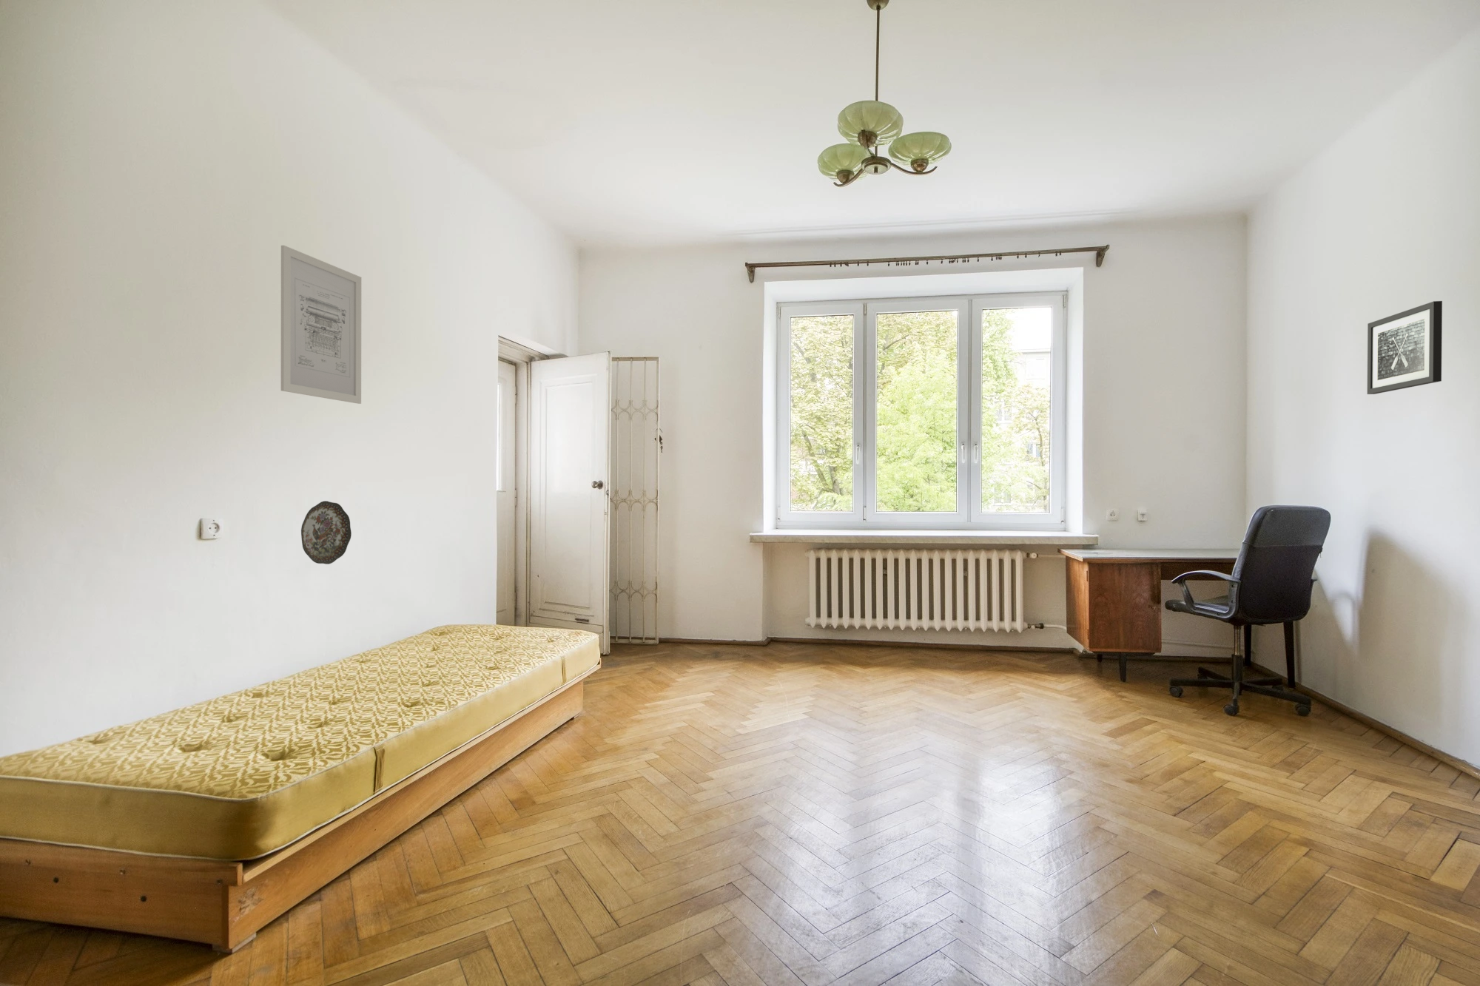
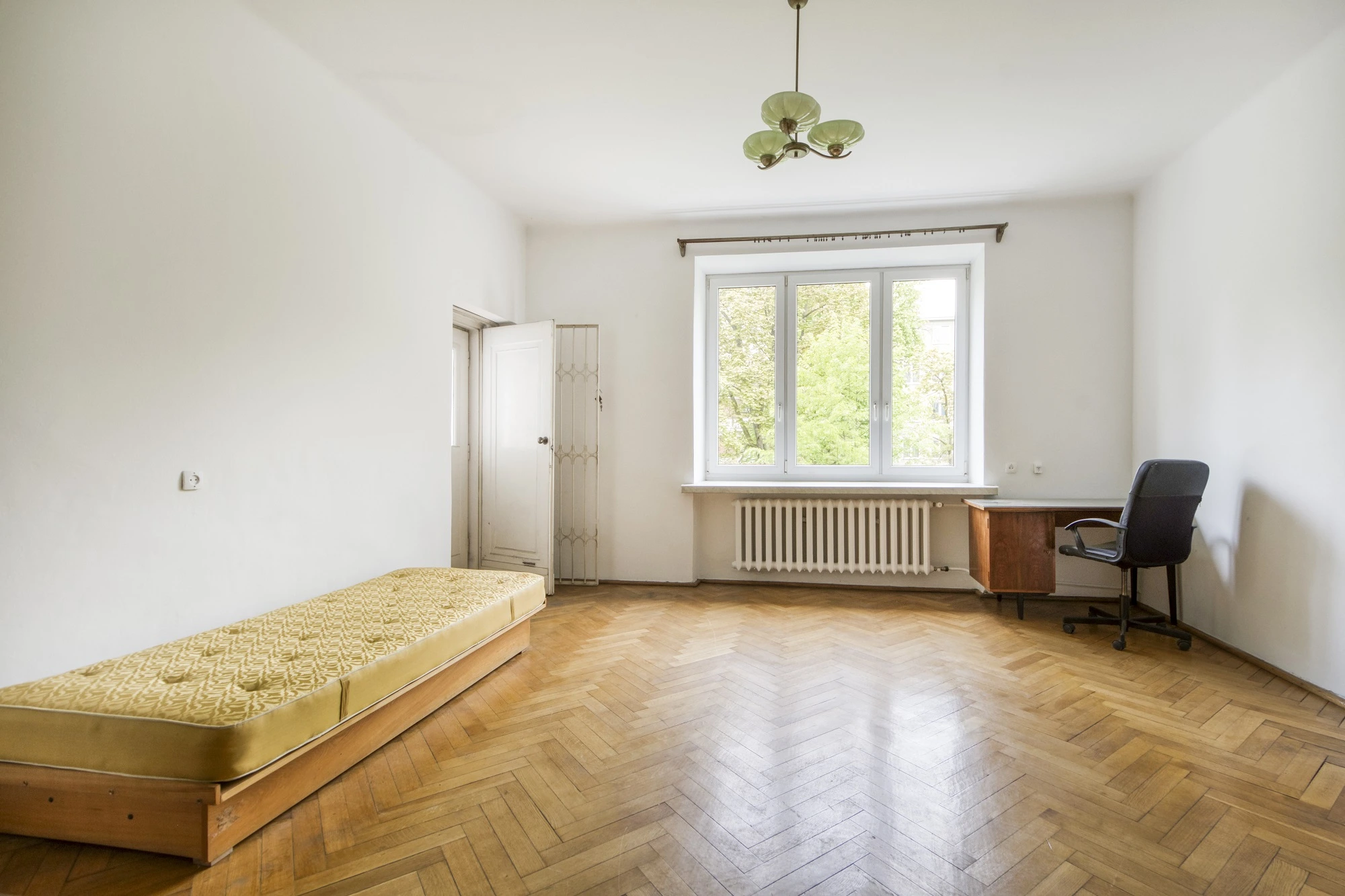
- wall art [281,244,362,405]
- decorative plate [300,500,352,566]
- wall art [1367,300,1443,395]
